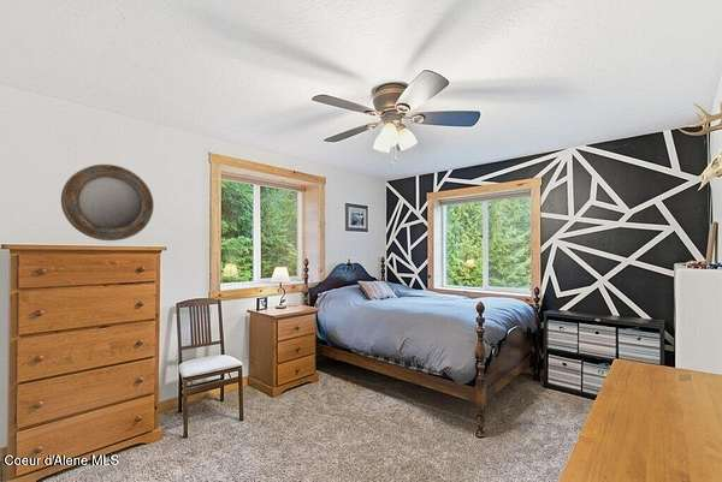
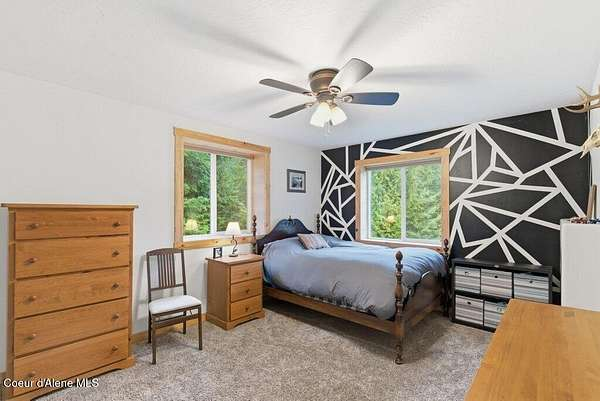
- home mirror [60,163,155,242]
